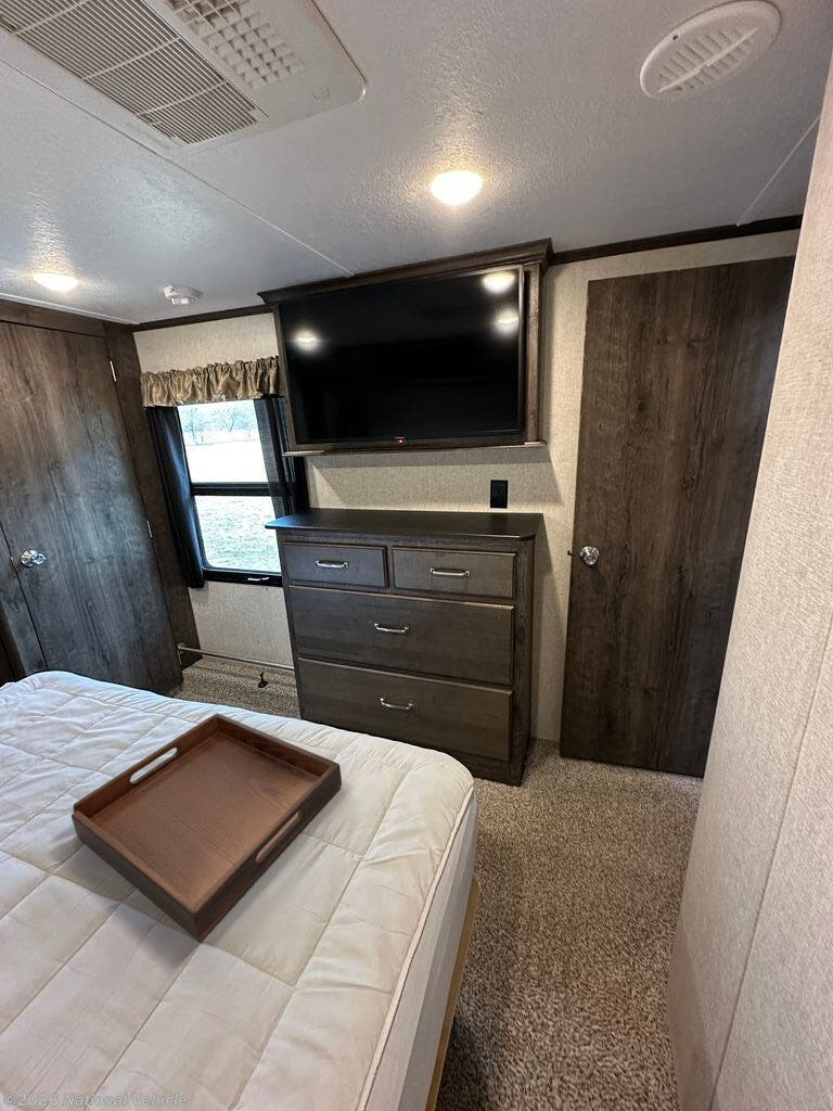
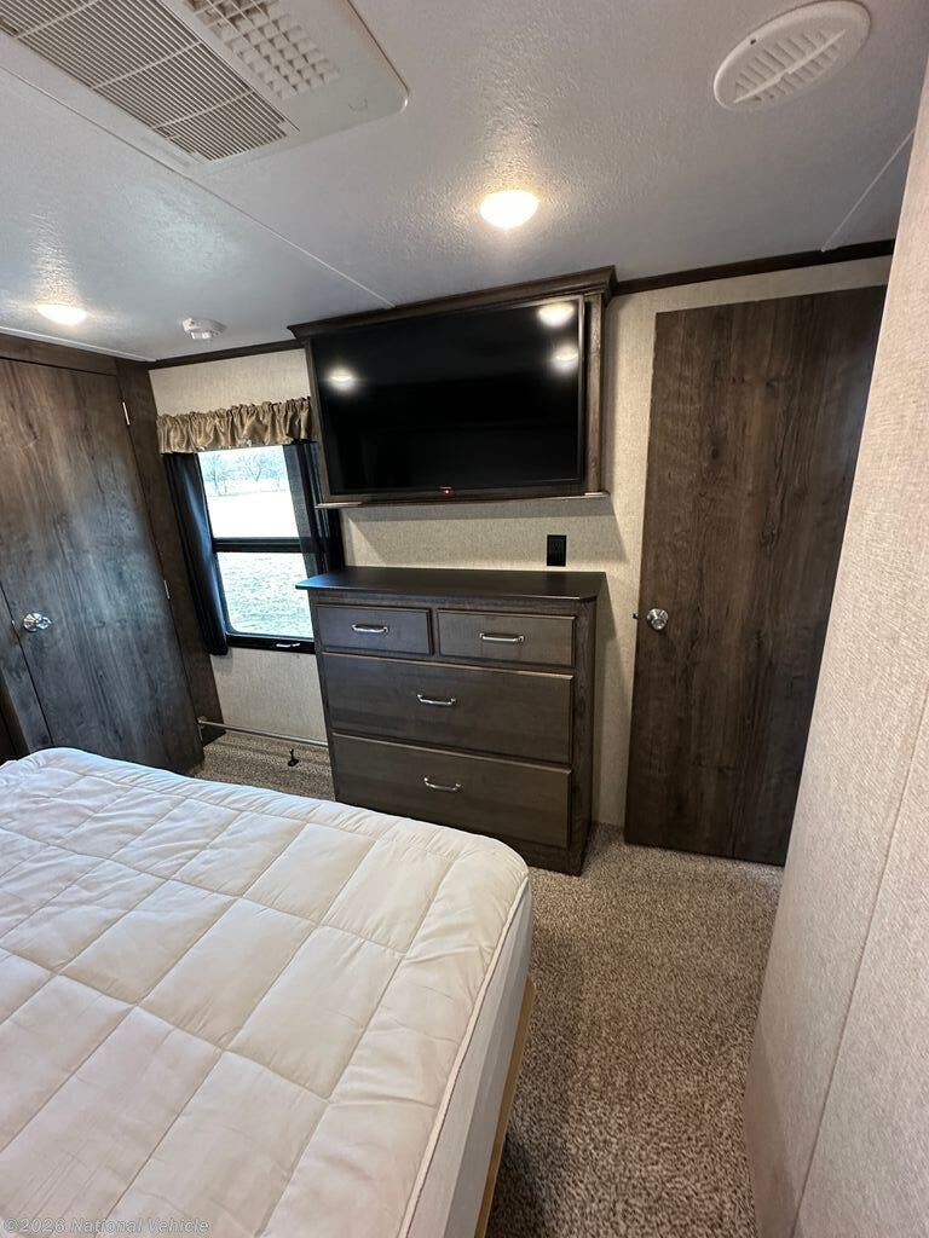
- serving tray [71,712,343,943]
